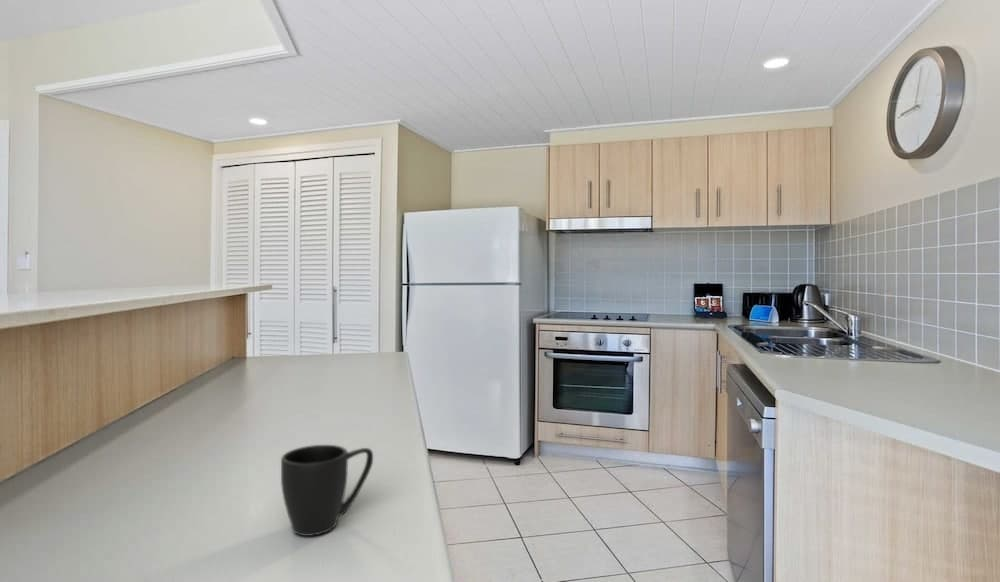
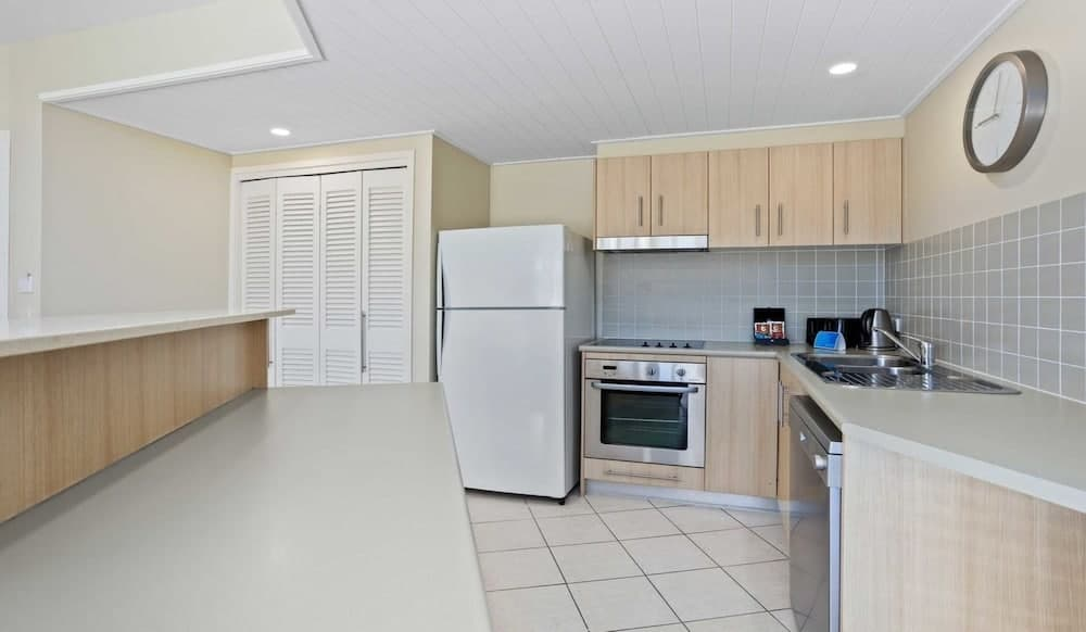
- mug [280,444,374,537]
